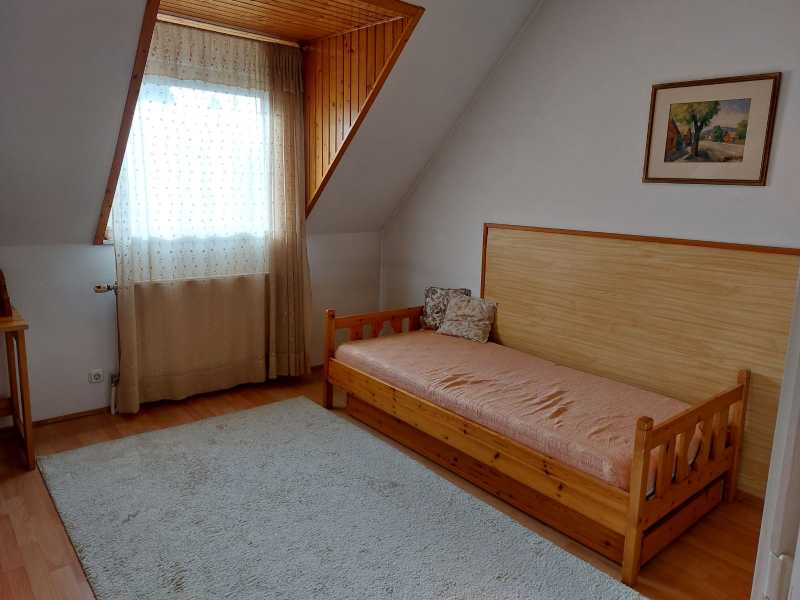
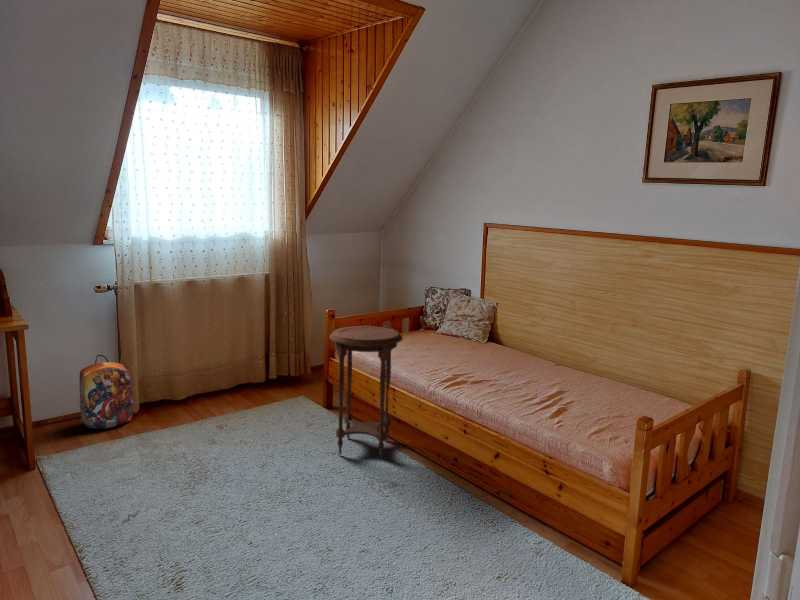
+ side table [329,325,404,459]
+ backpack [78,354,134,430]
